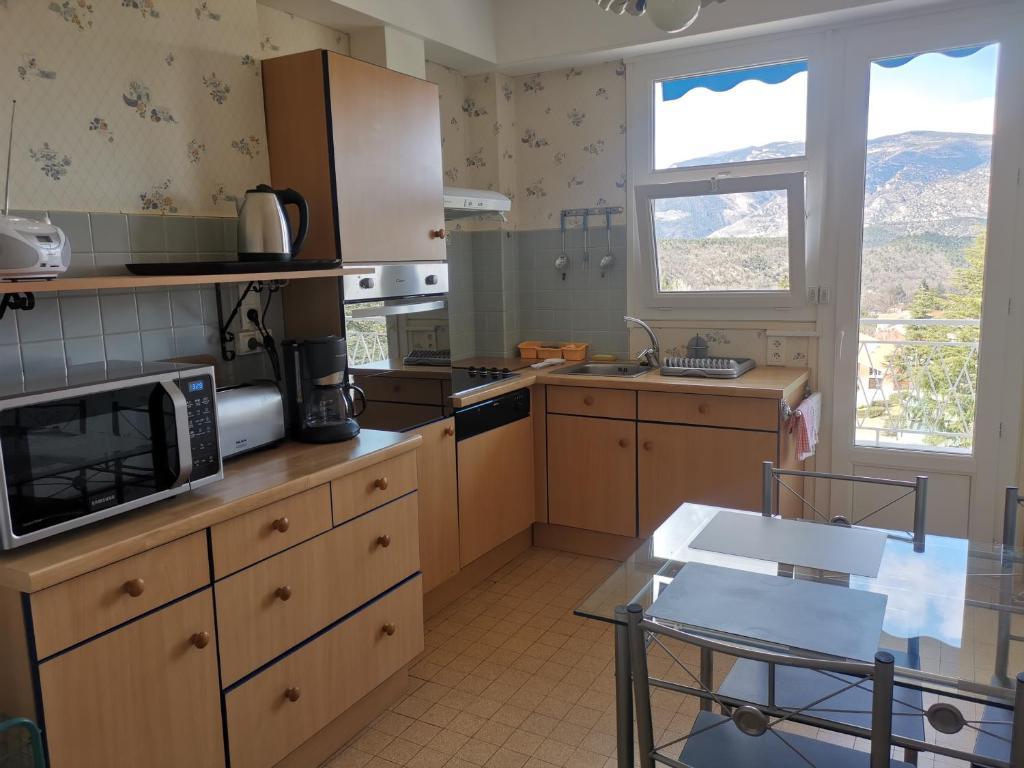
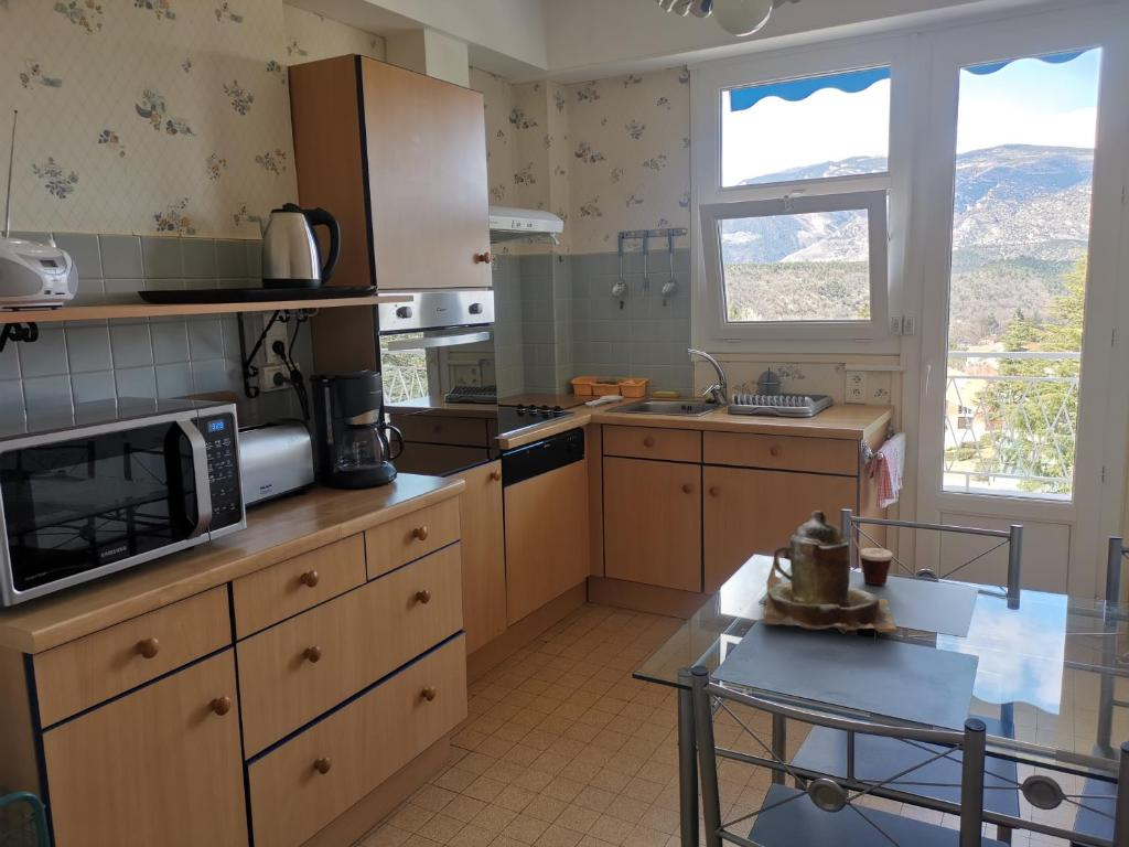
+ teapot [762,510,900,635]
+ cup [842,532,894,586]
